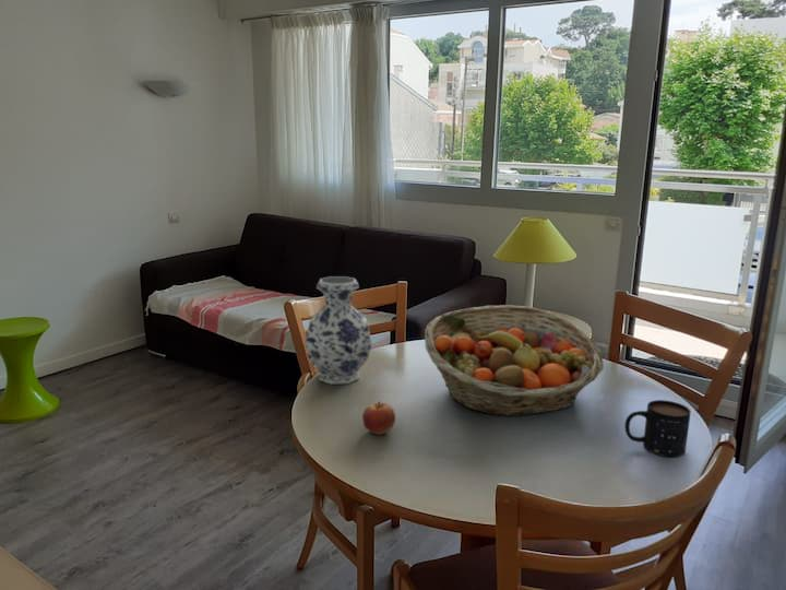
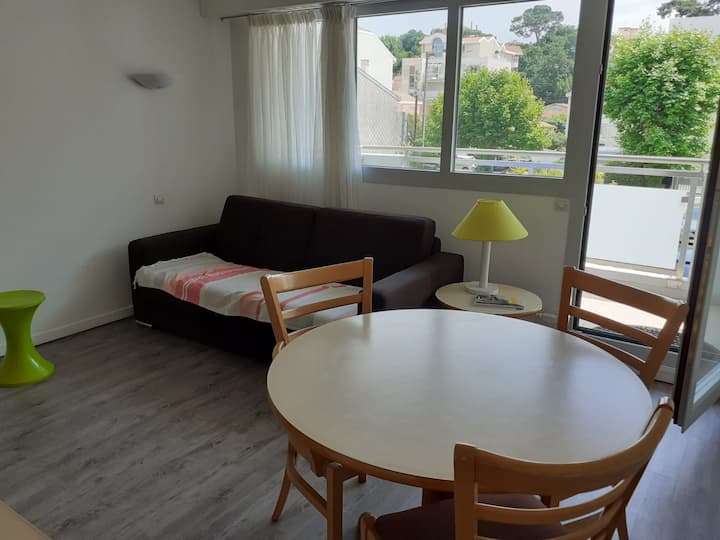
- vase [305,275,372,385]
- fruit basket [424,304,605,417]
- apple [361,400,396,436]
- mug [623,399,692,458]
